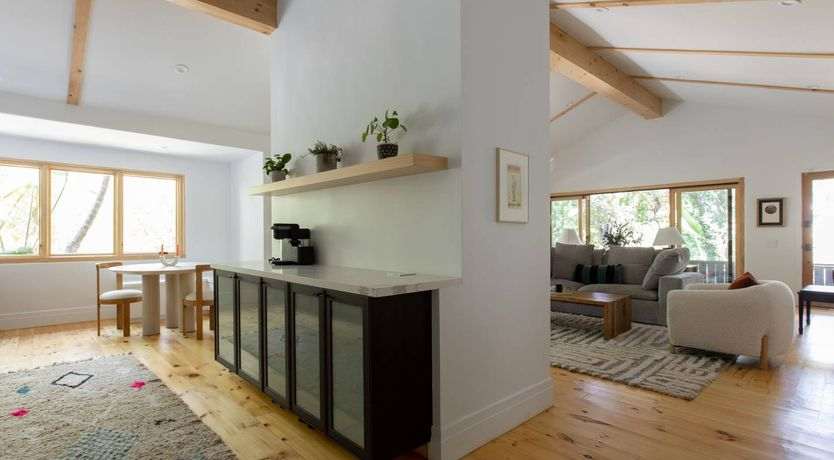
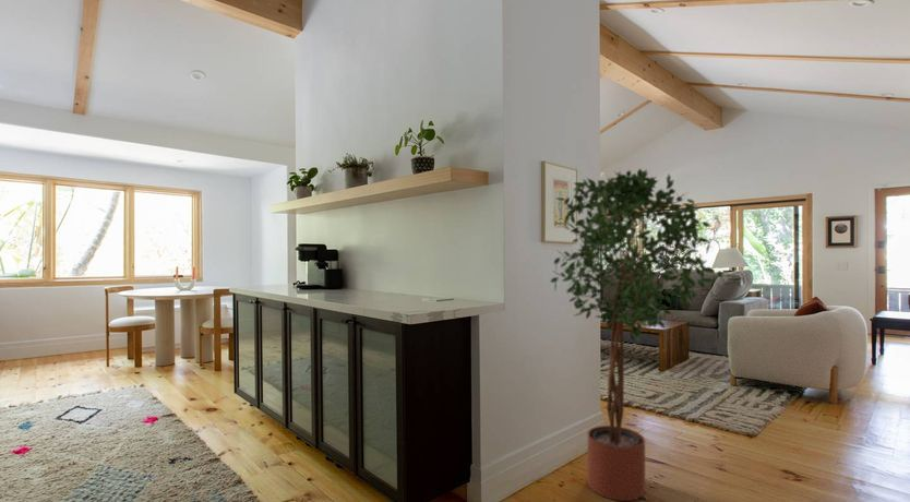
+ potted tree [549,167,737,502]
